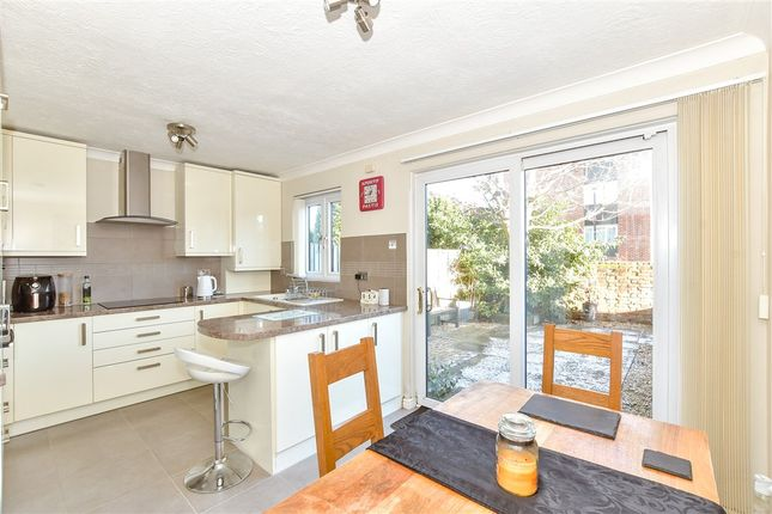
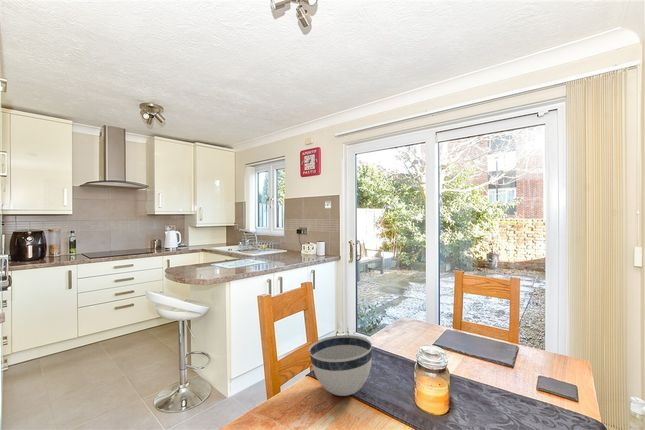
+ bowl [308,334,373,397]
